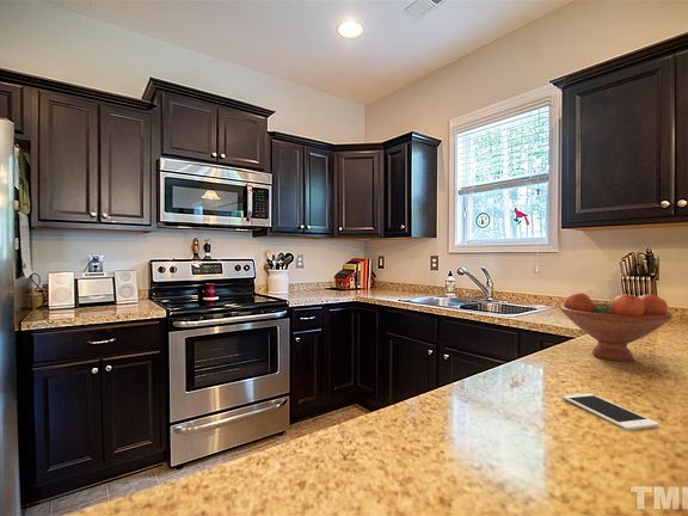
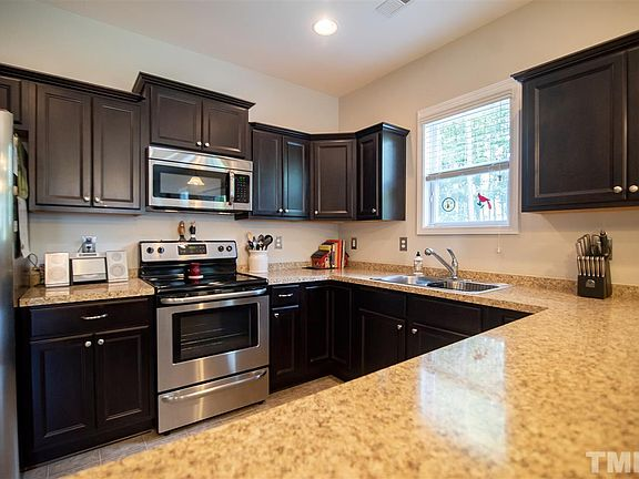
- cell phone [561,392,659,431]
- fruit bowl [559,291,674,362]
